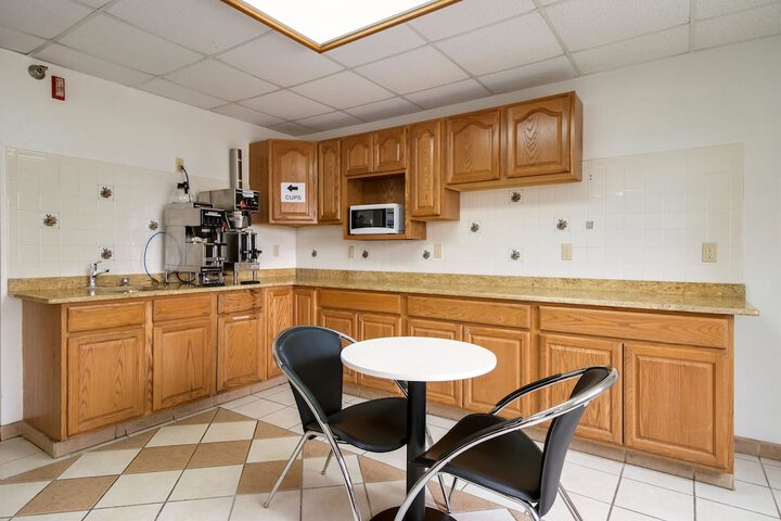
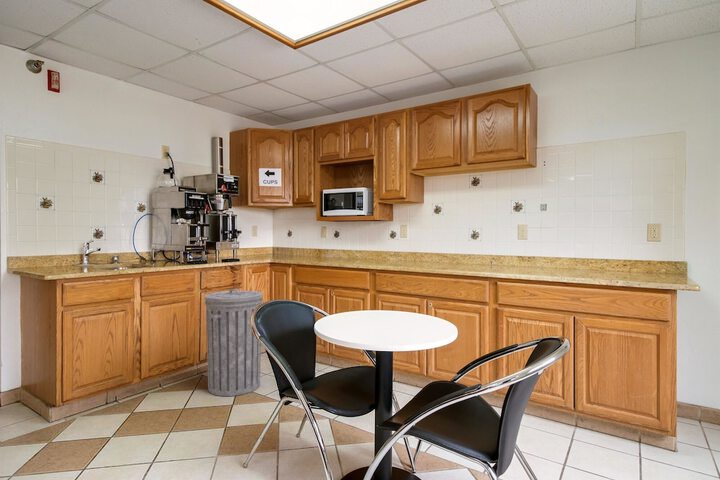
+ trash can [204,288,264,397]
